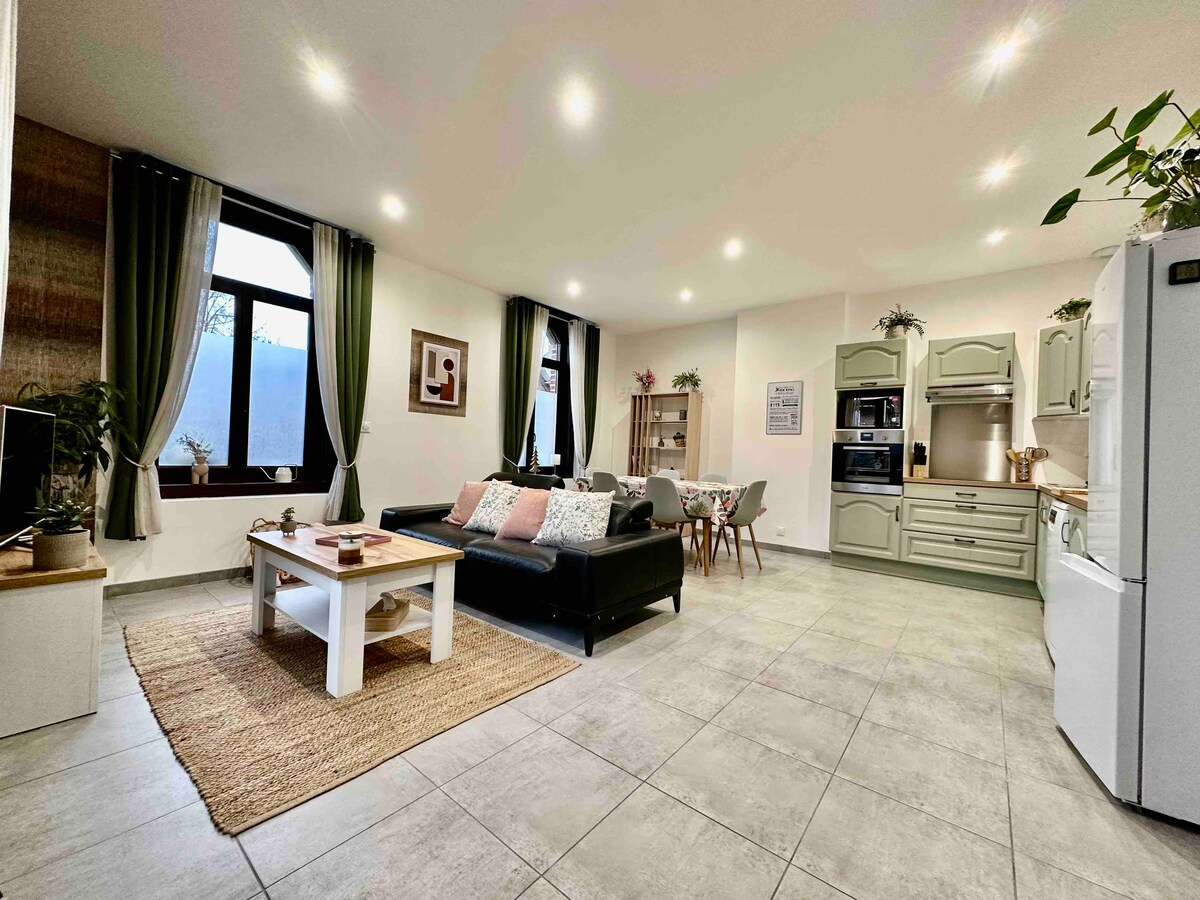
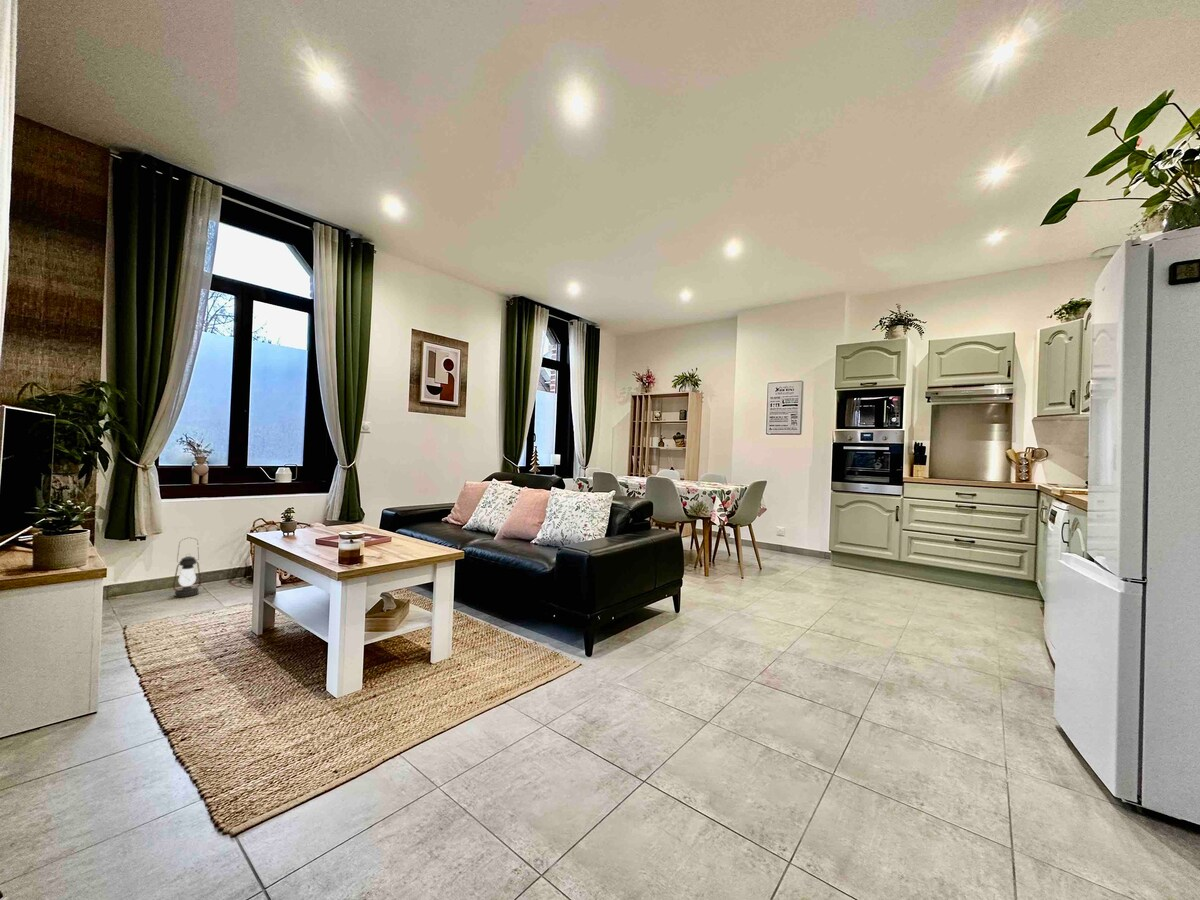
+ lantern [172,536,202,598]
